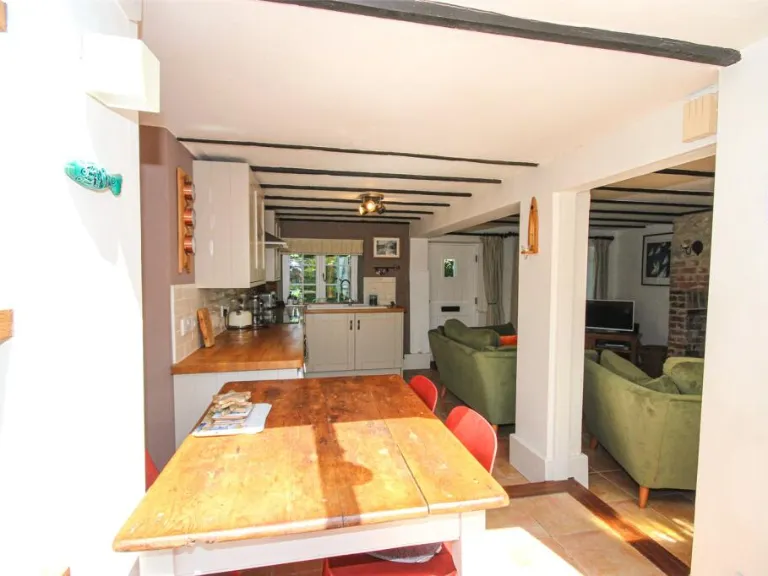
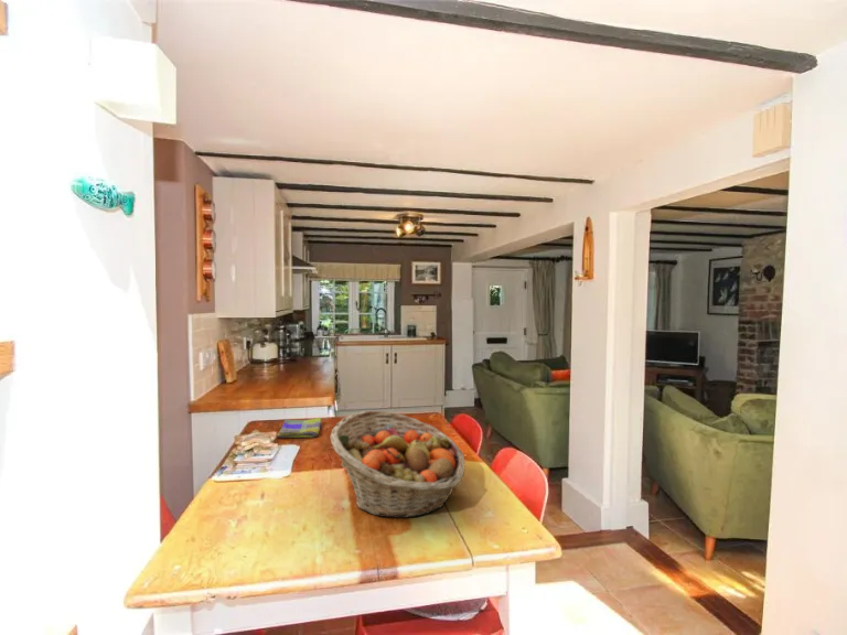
+ fruit basket [330,409,467,519]
+ dish towel [275,417,322,439]
